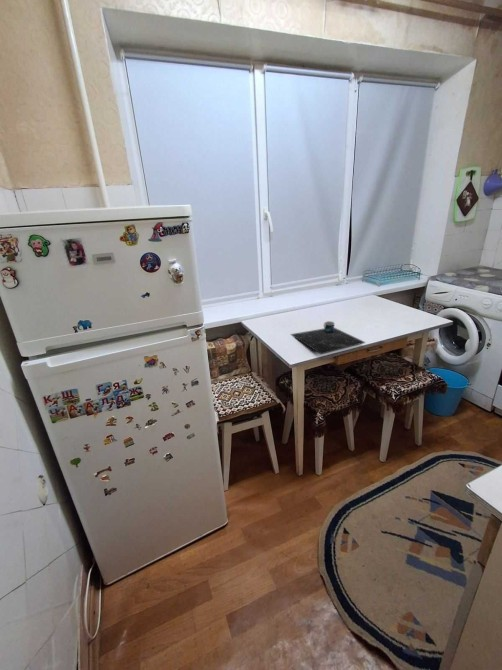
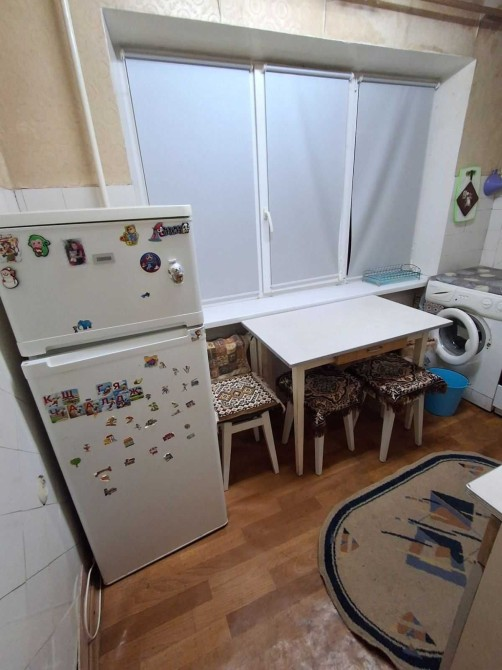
- placemat [290,320,366,355]
